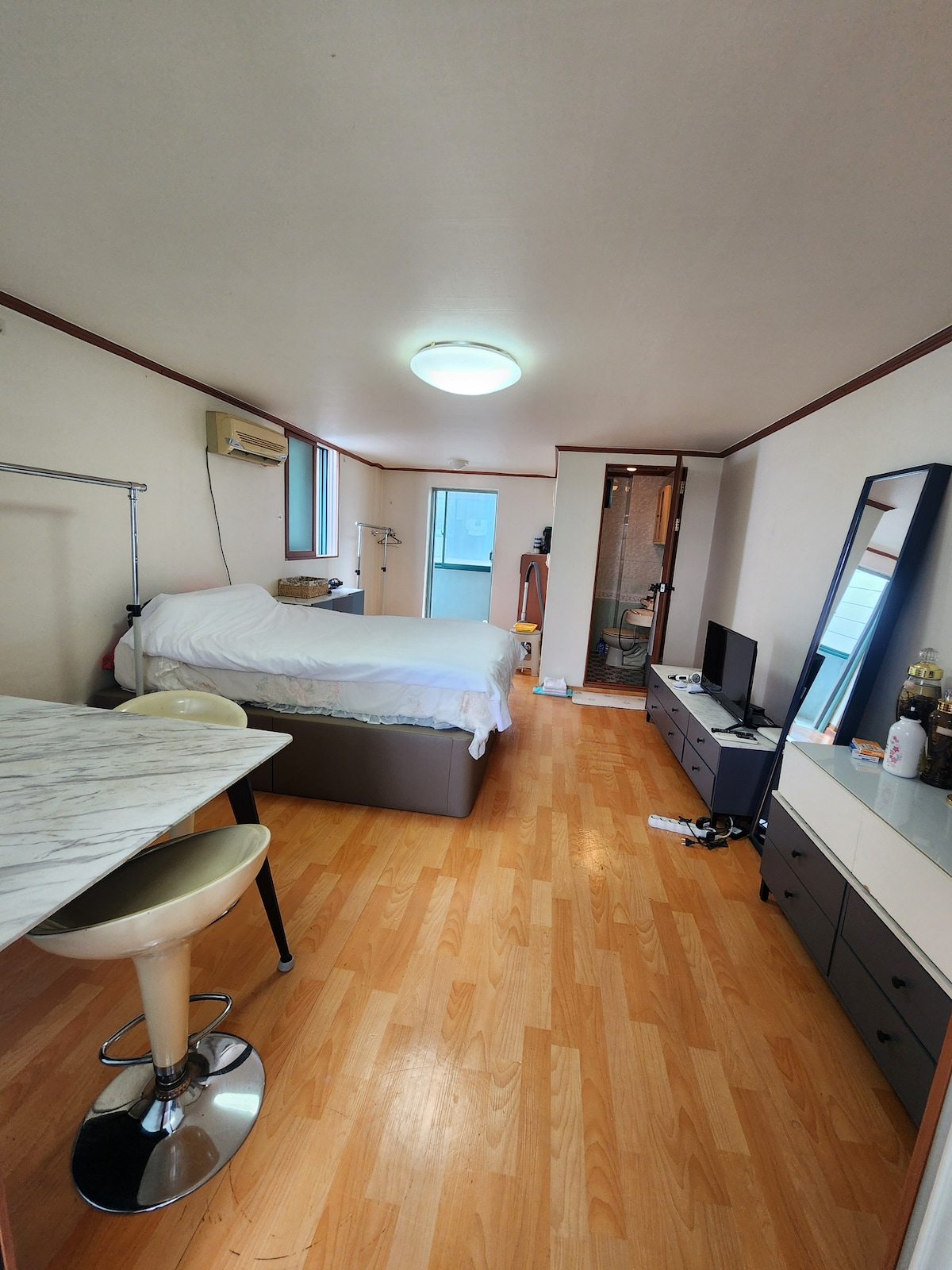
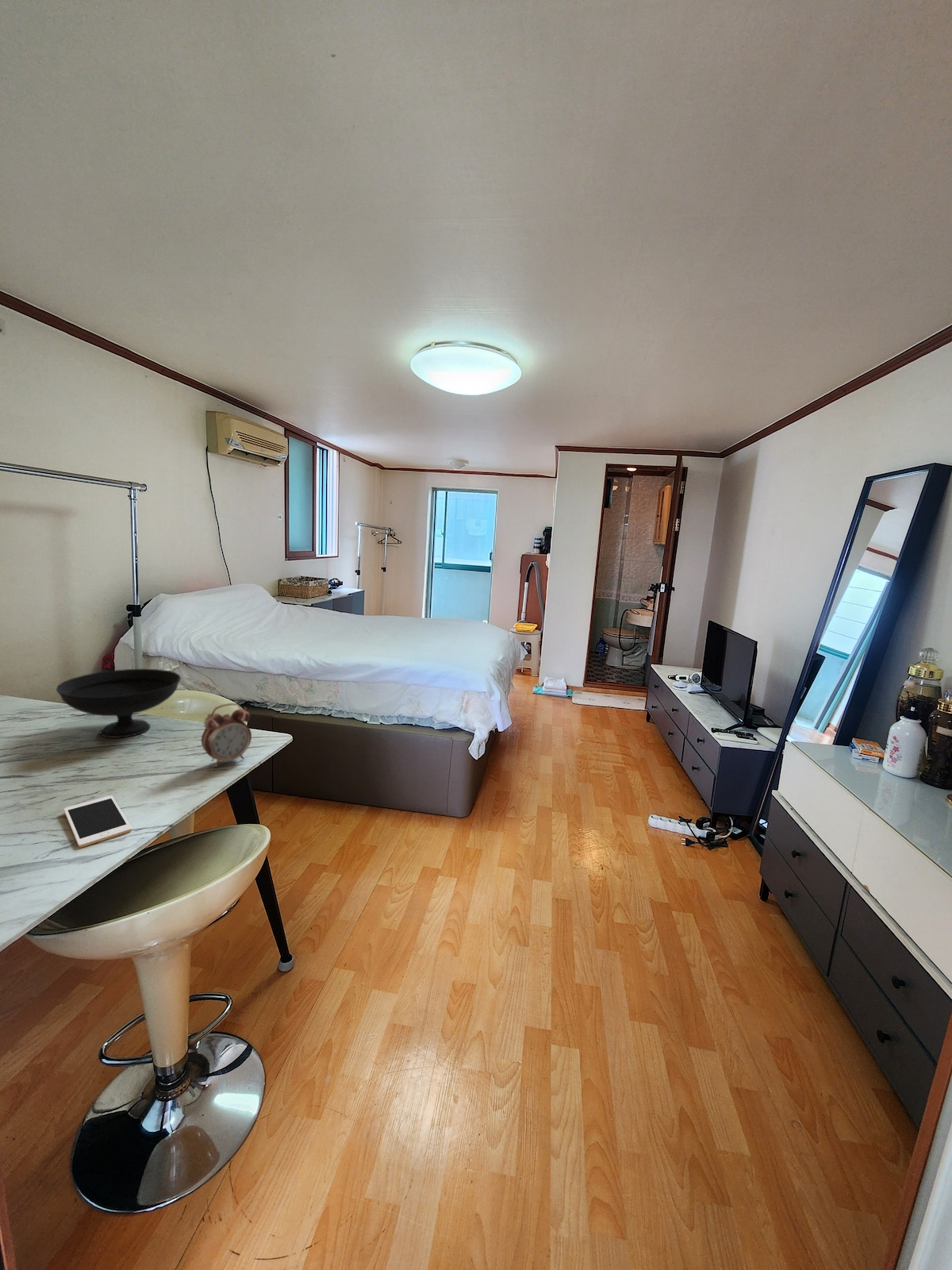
+ cell phone [63,795,132,849]
+ bowl [56,668,182,739]
+ alarm clock [201,702,252,768]
